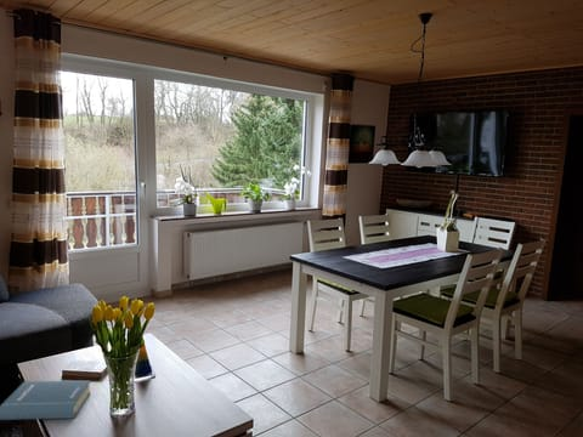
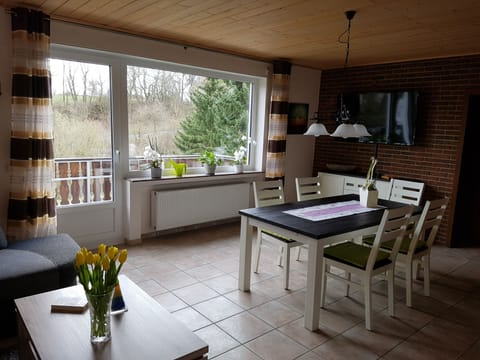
- hardback book [0,380,92,421]
